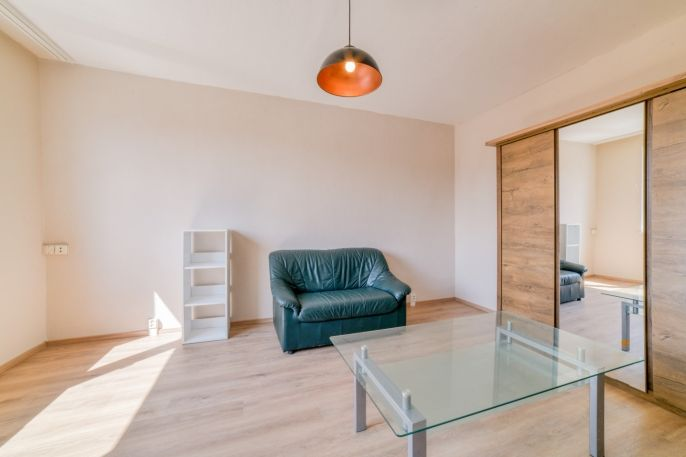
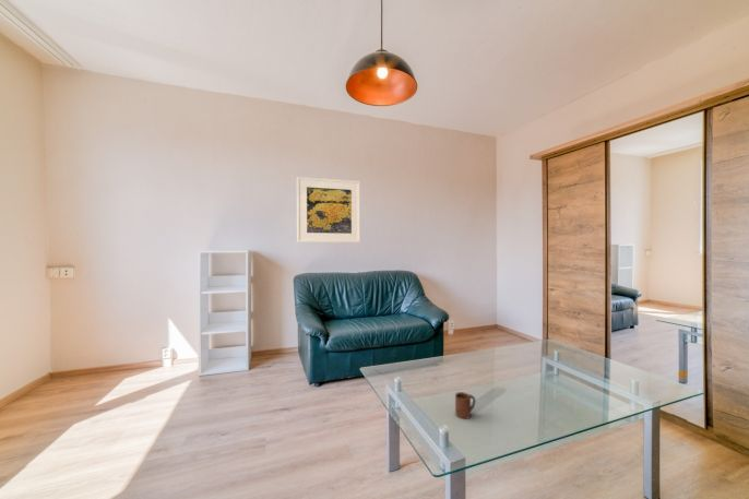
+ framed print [296,176,361,243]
+ cup [454,391,476,419]
